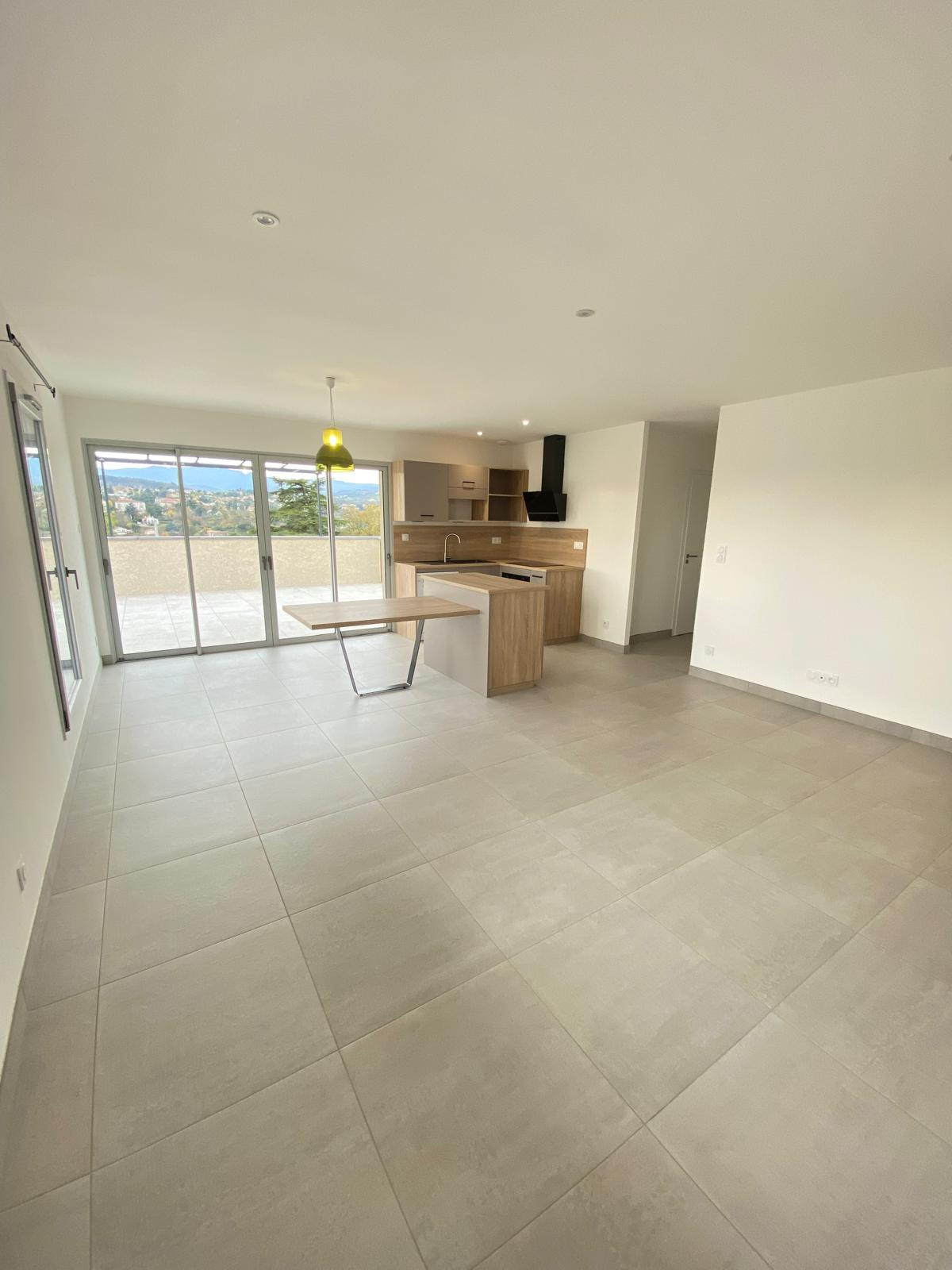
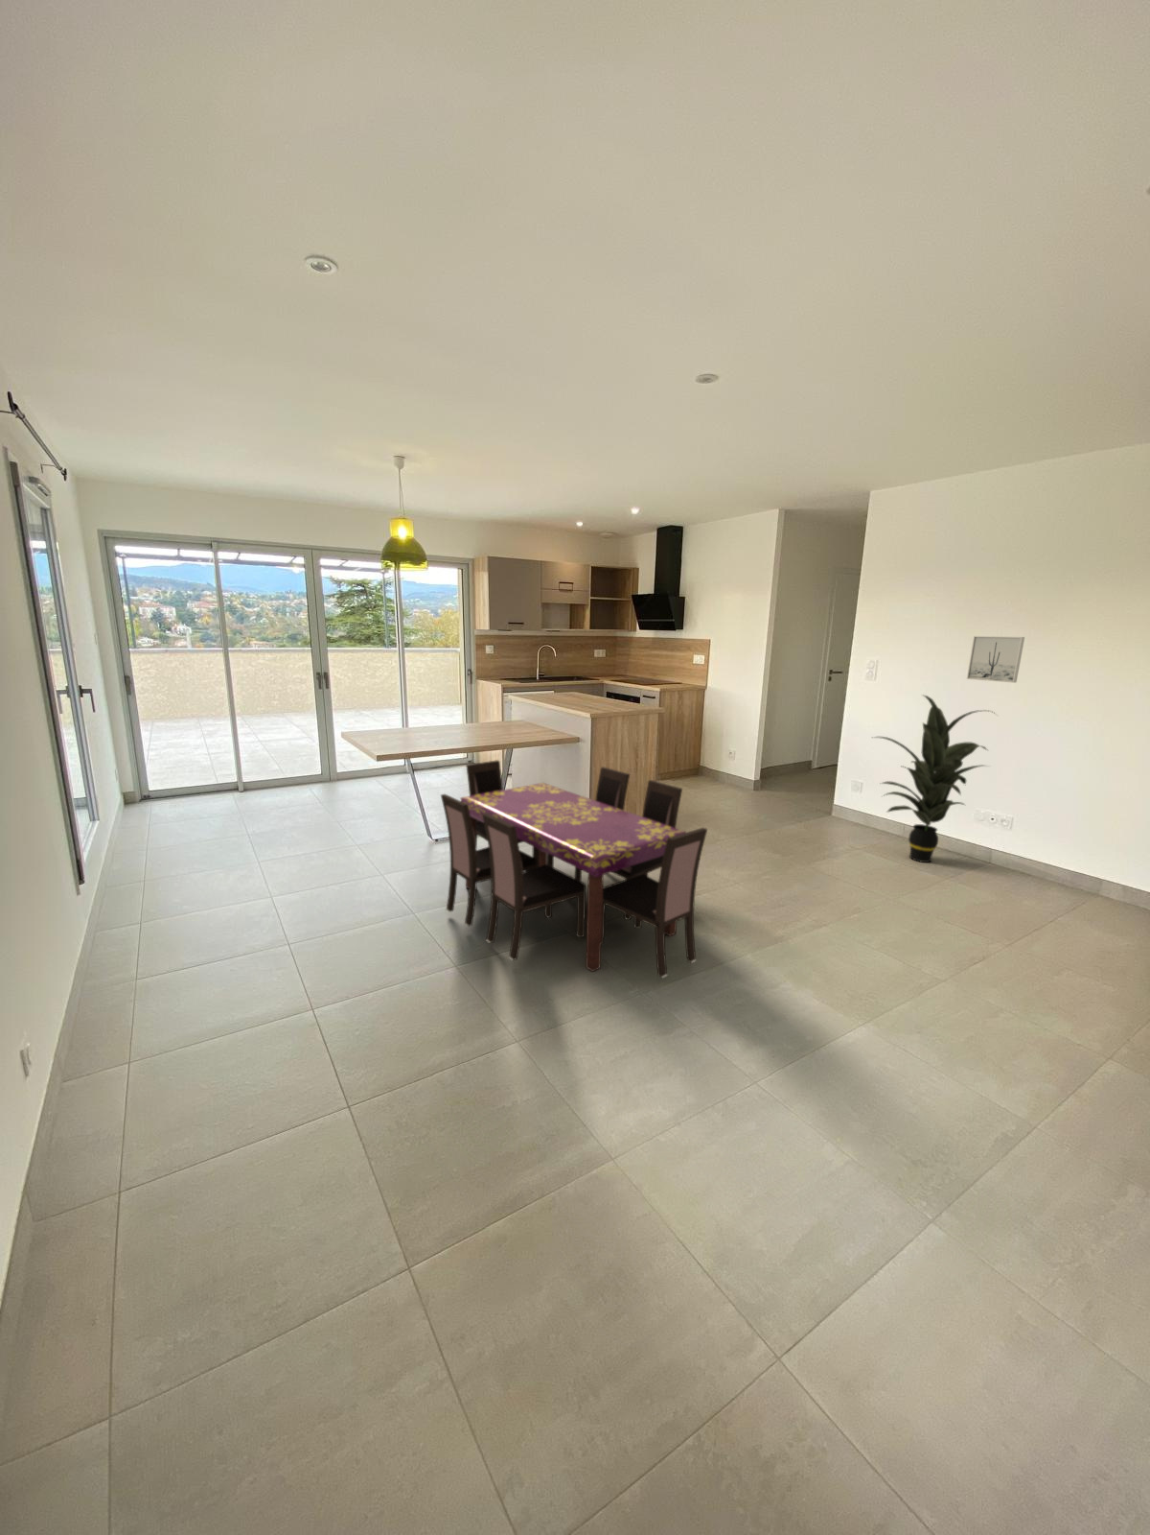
+ dining table [440,759,708,979]
+ indoor plant [872,694,999,863]
+ wall art [966,635,1026,683]
